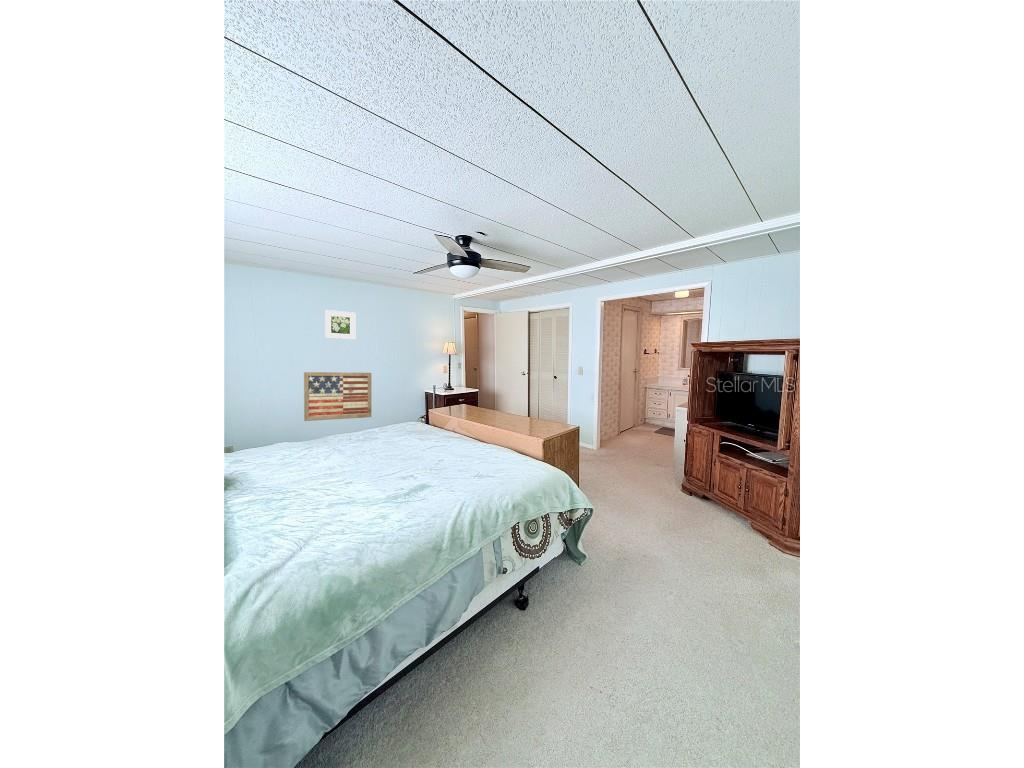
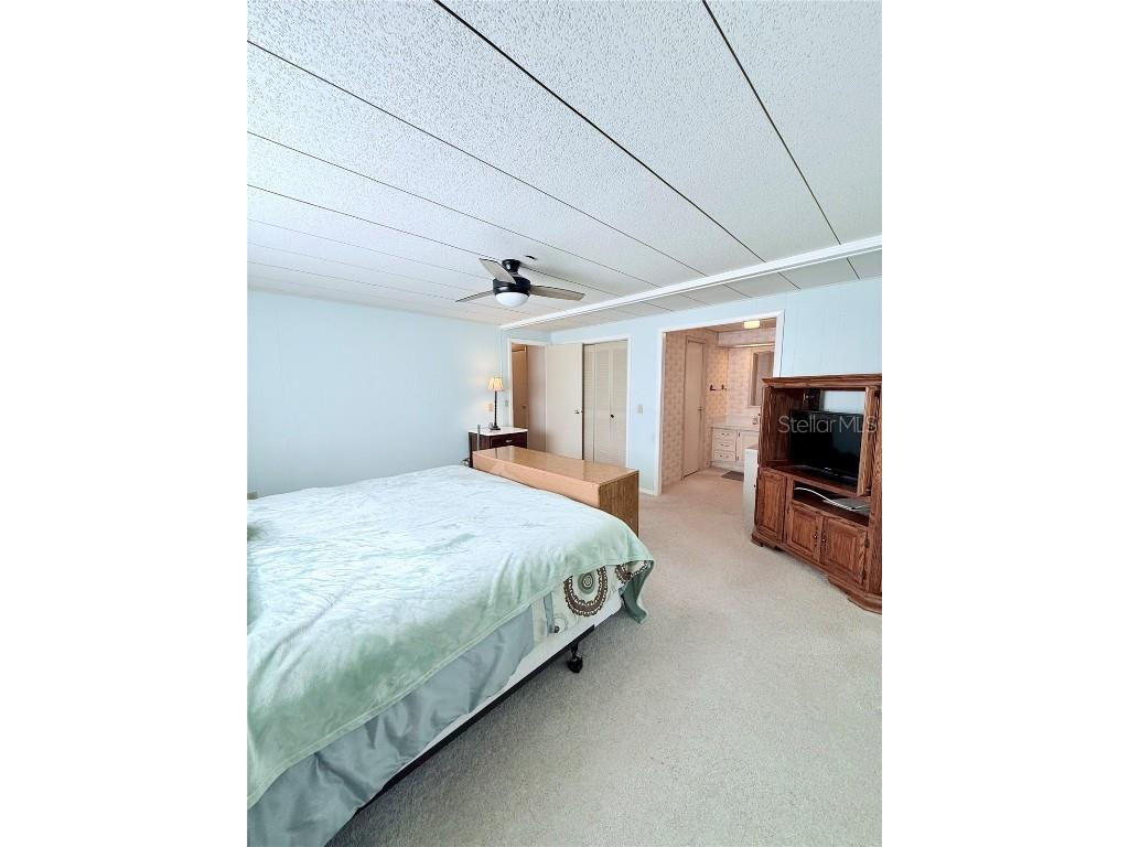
- wall art [303,371,372,422]
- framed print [324,309,356,341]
